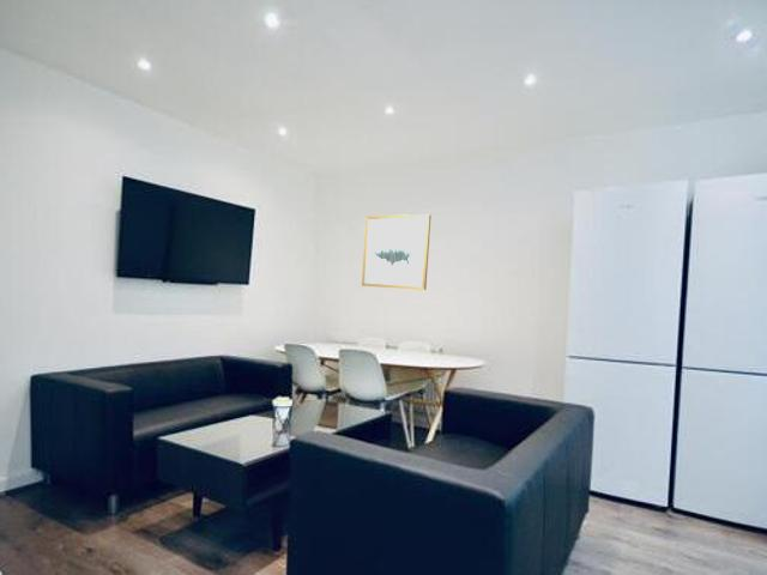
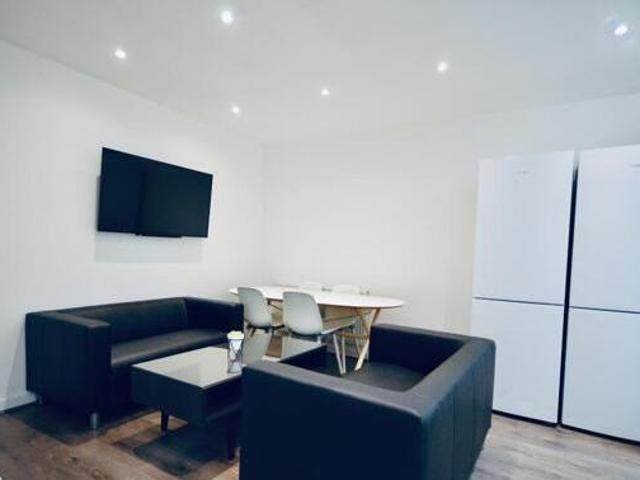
- wall art [361,213,433,291]
